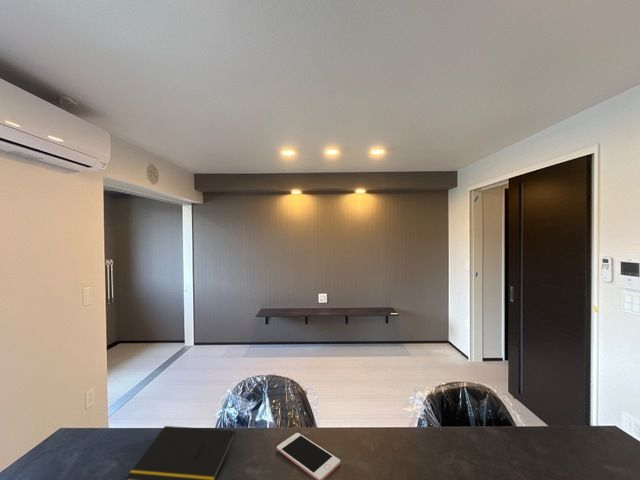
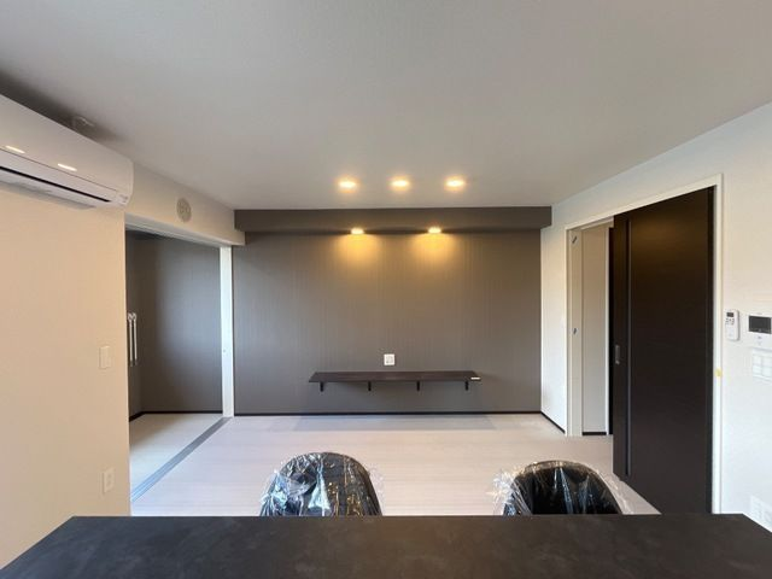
- cell phone [276,432,341,480]
- notepad [125,425,237,480]
